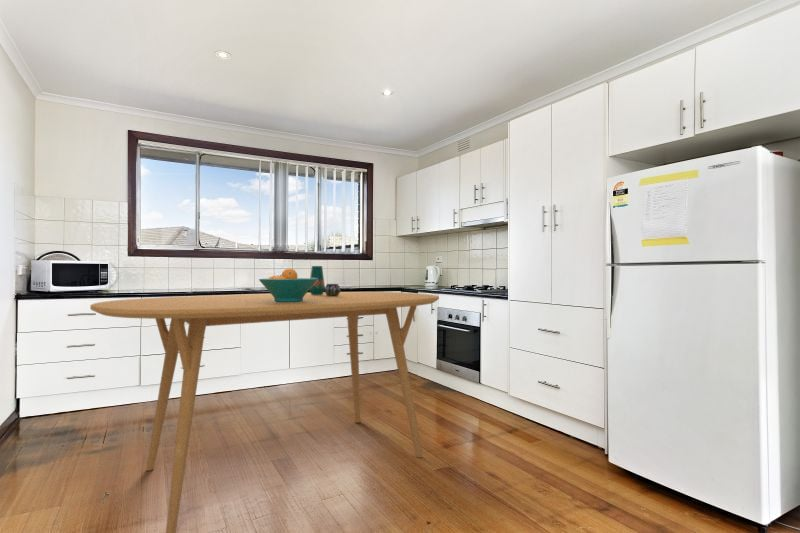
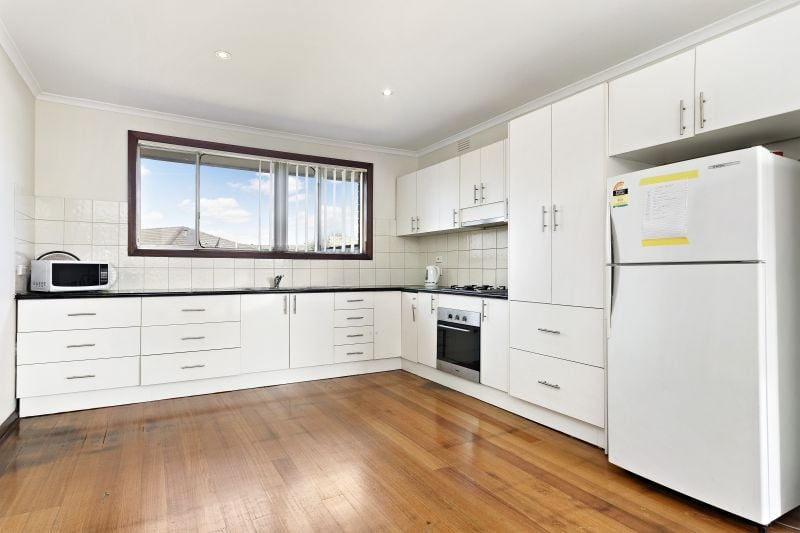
- dining table [89,291,440,533]
- fruit bowl [258,267,318,302]
- vase [309,265,342,297]
